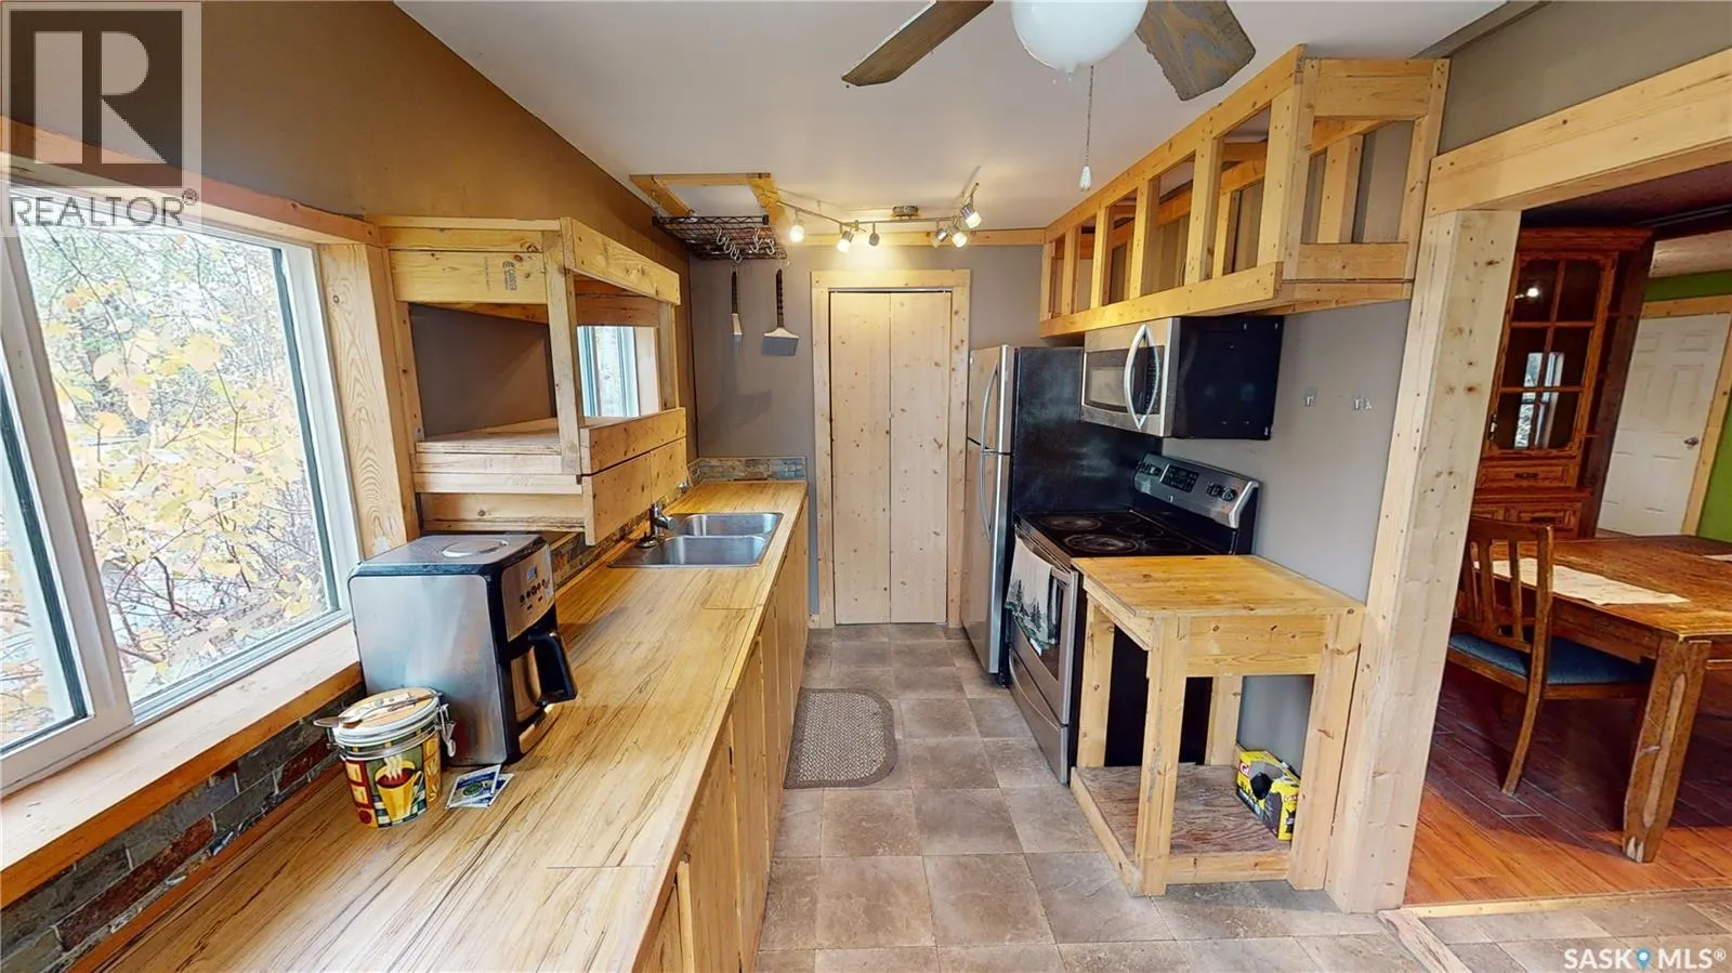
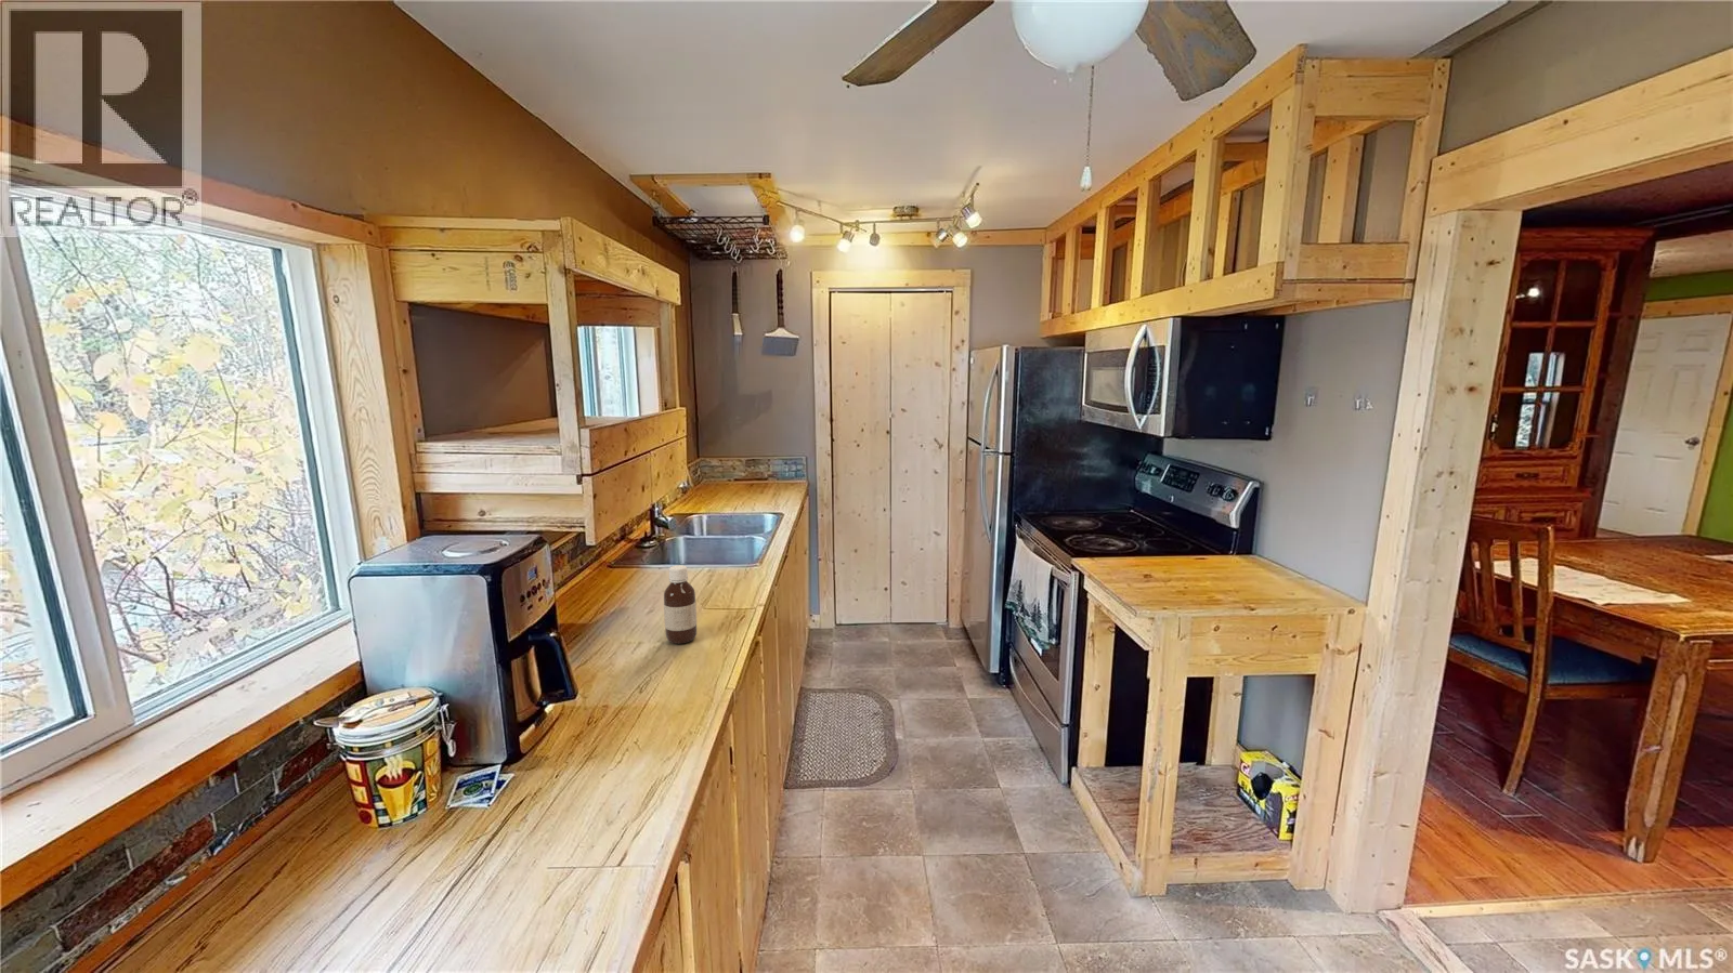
+ bottle [663,564,697,645]
